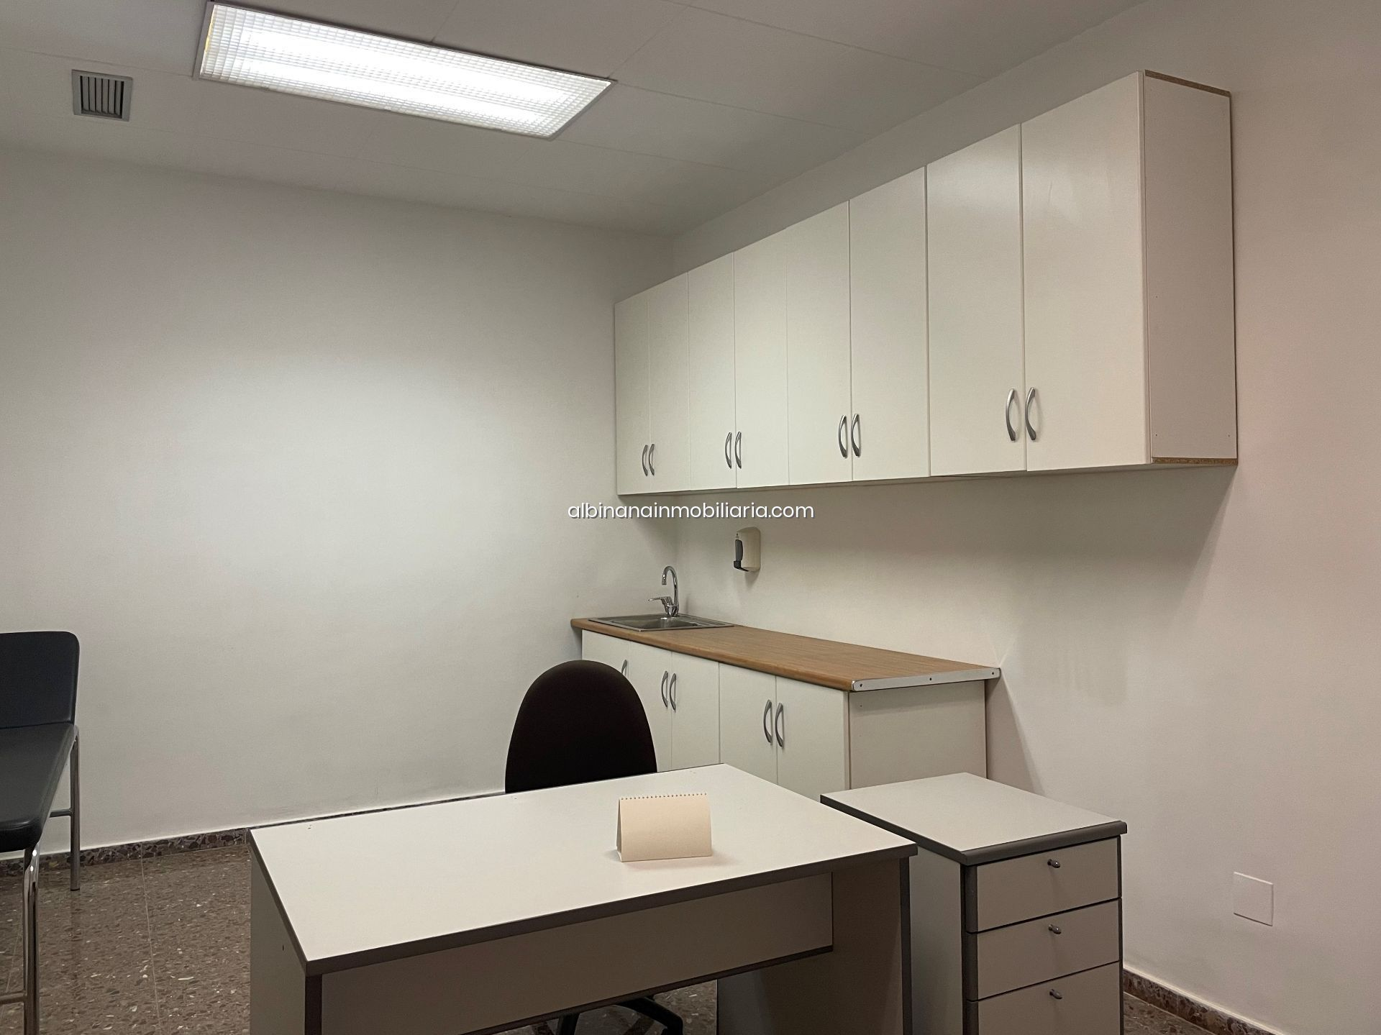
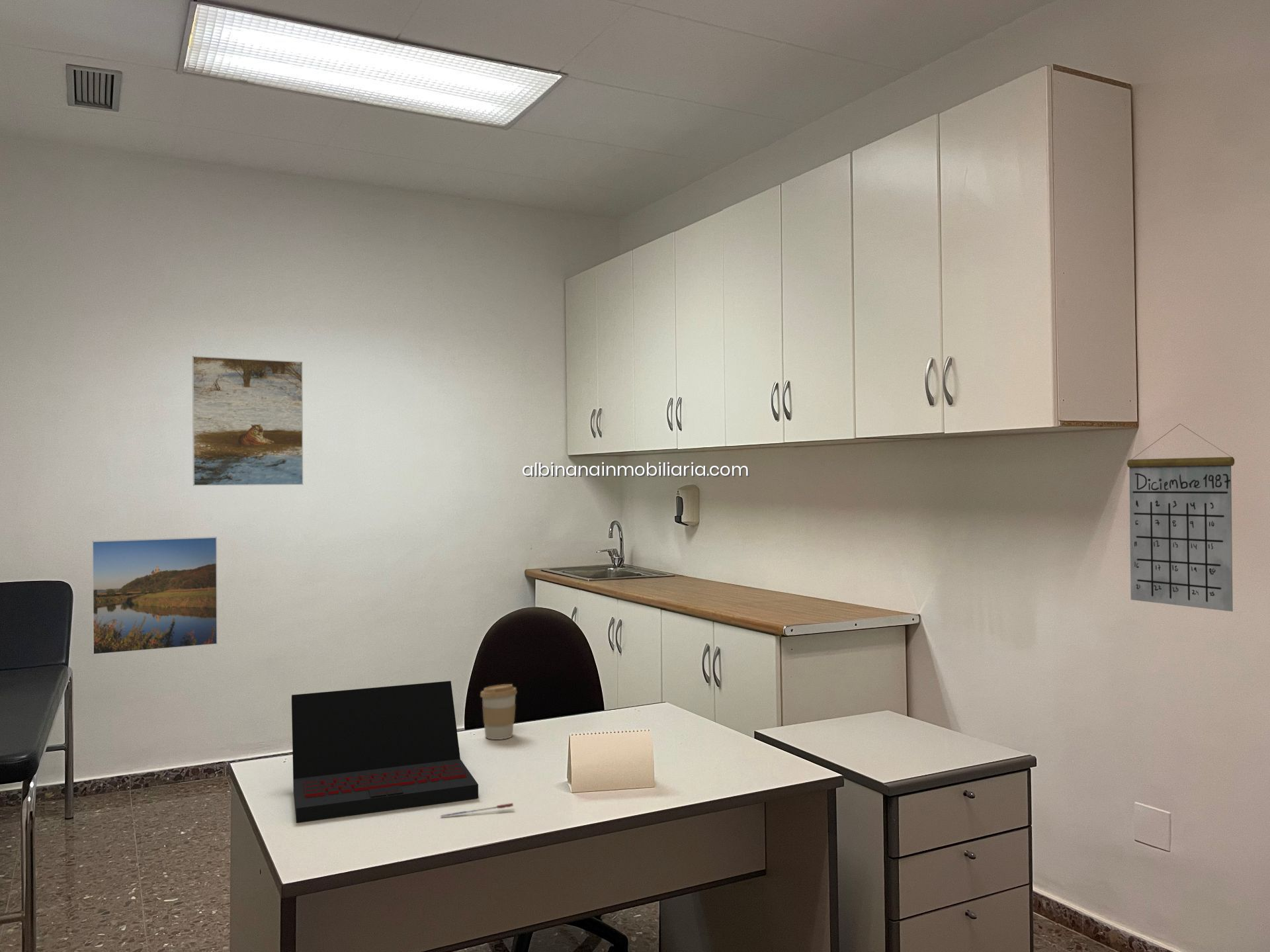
+ coffee cup [480,683,518,740]
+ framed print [91,536,218,656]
+ pen [440,802,514,818]
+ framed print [192,355,304,486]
+ laptop [291,680,479,824]
+ calendar [1126,423,1235,612]
